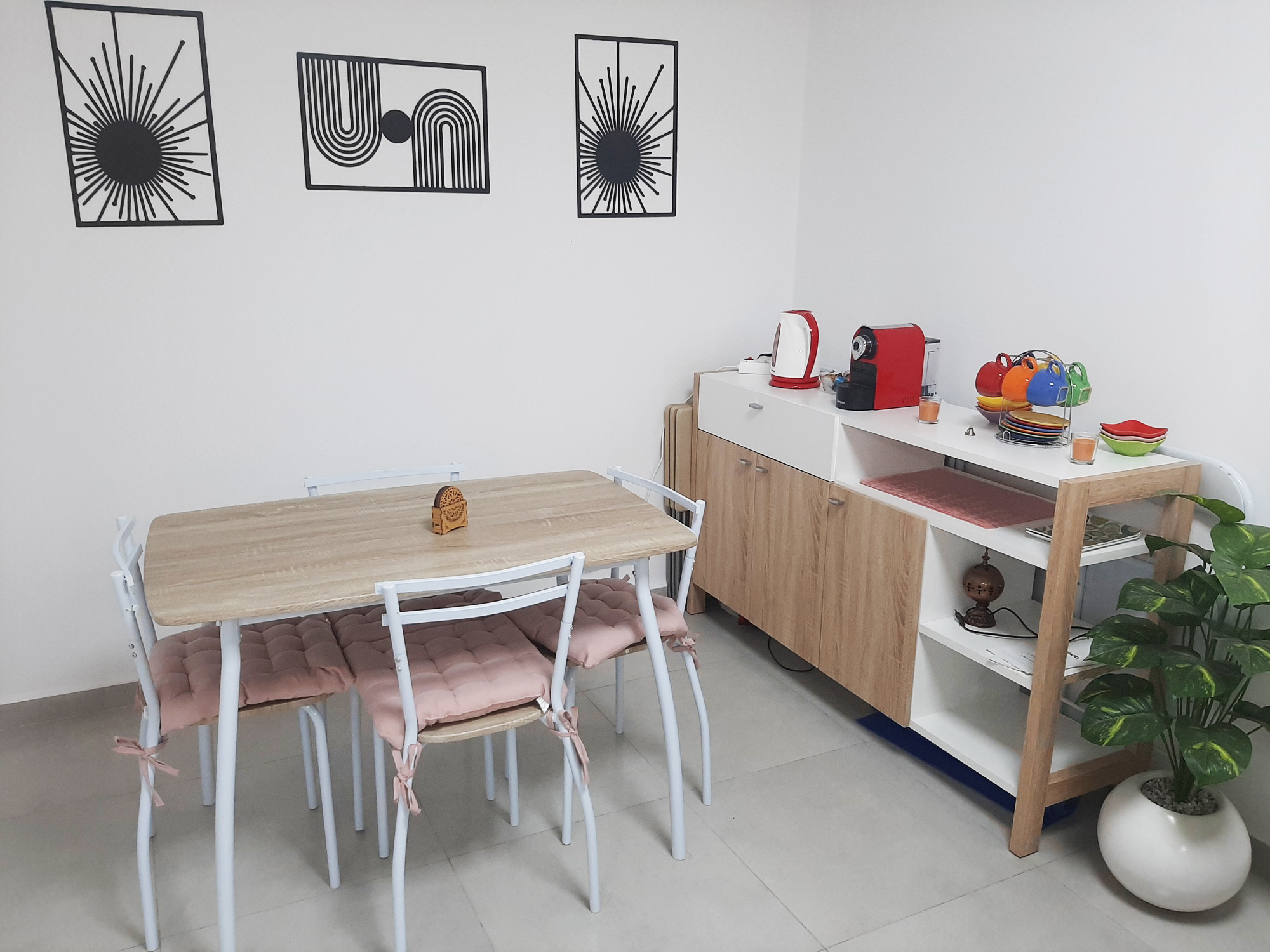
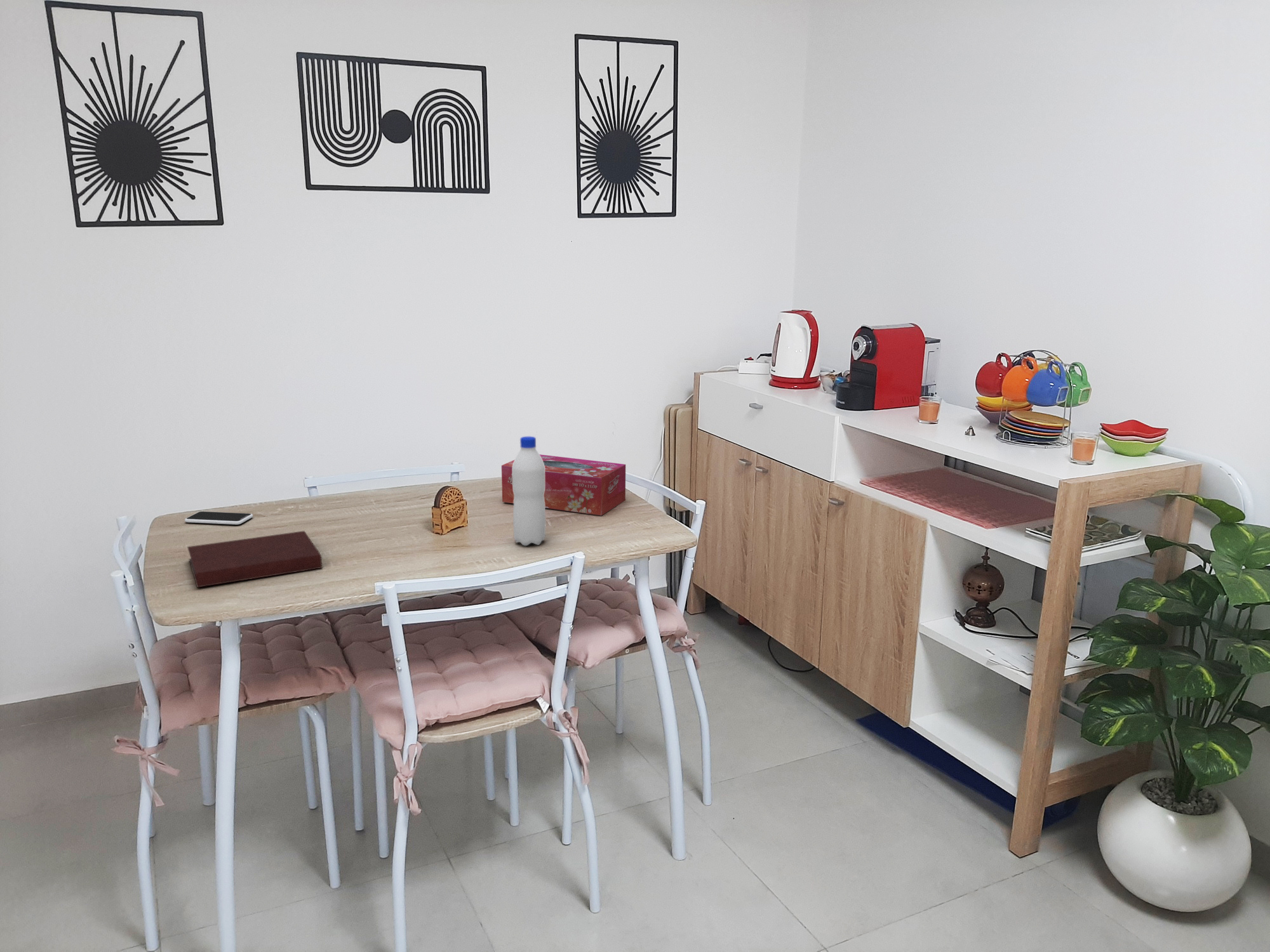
+ water bottle [512,436,547,546]
+ tissue box [501,454,626,516]
+ smartphone [184,511,253,526]
+ notebook [187,530,323,588]
